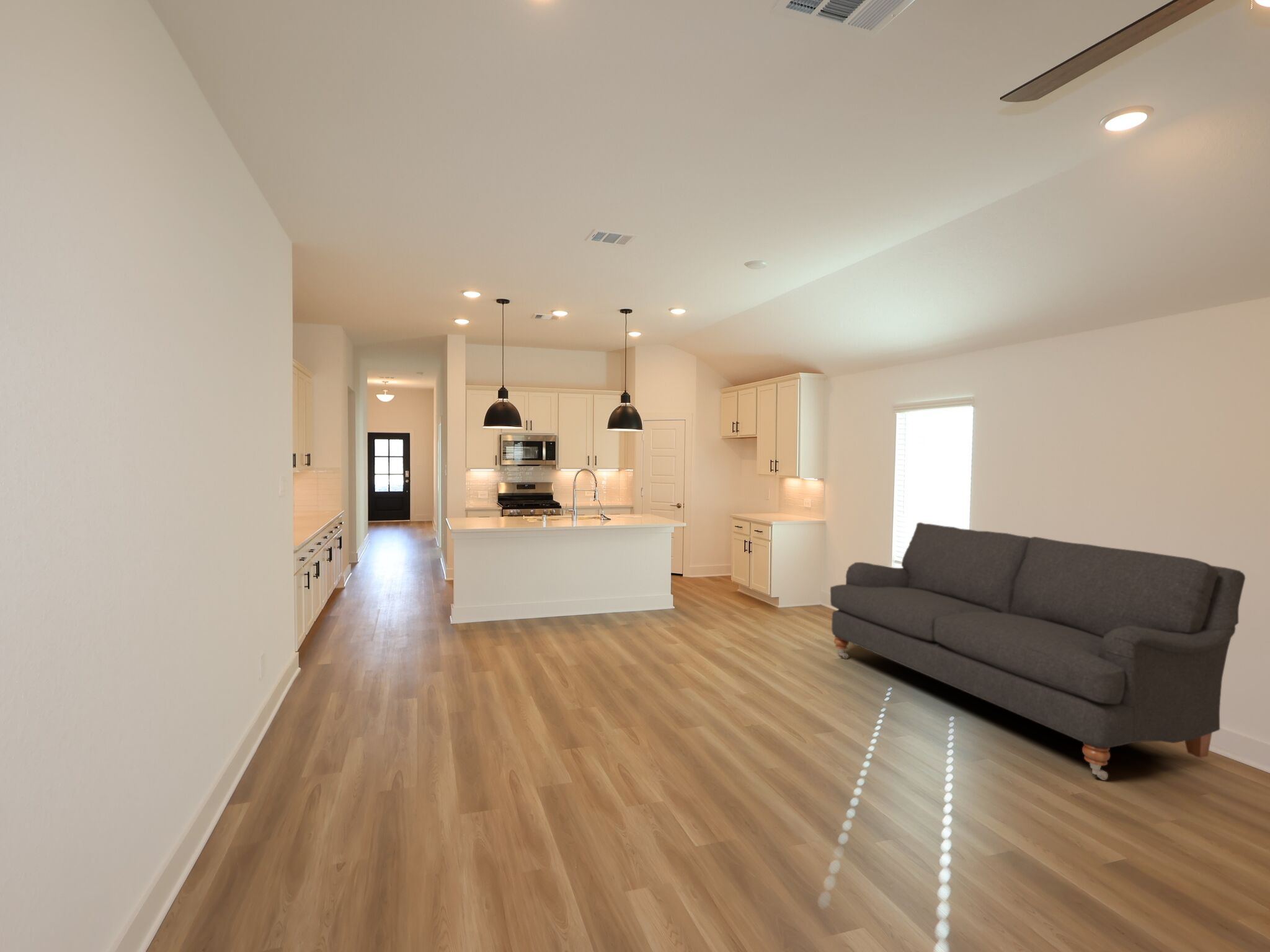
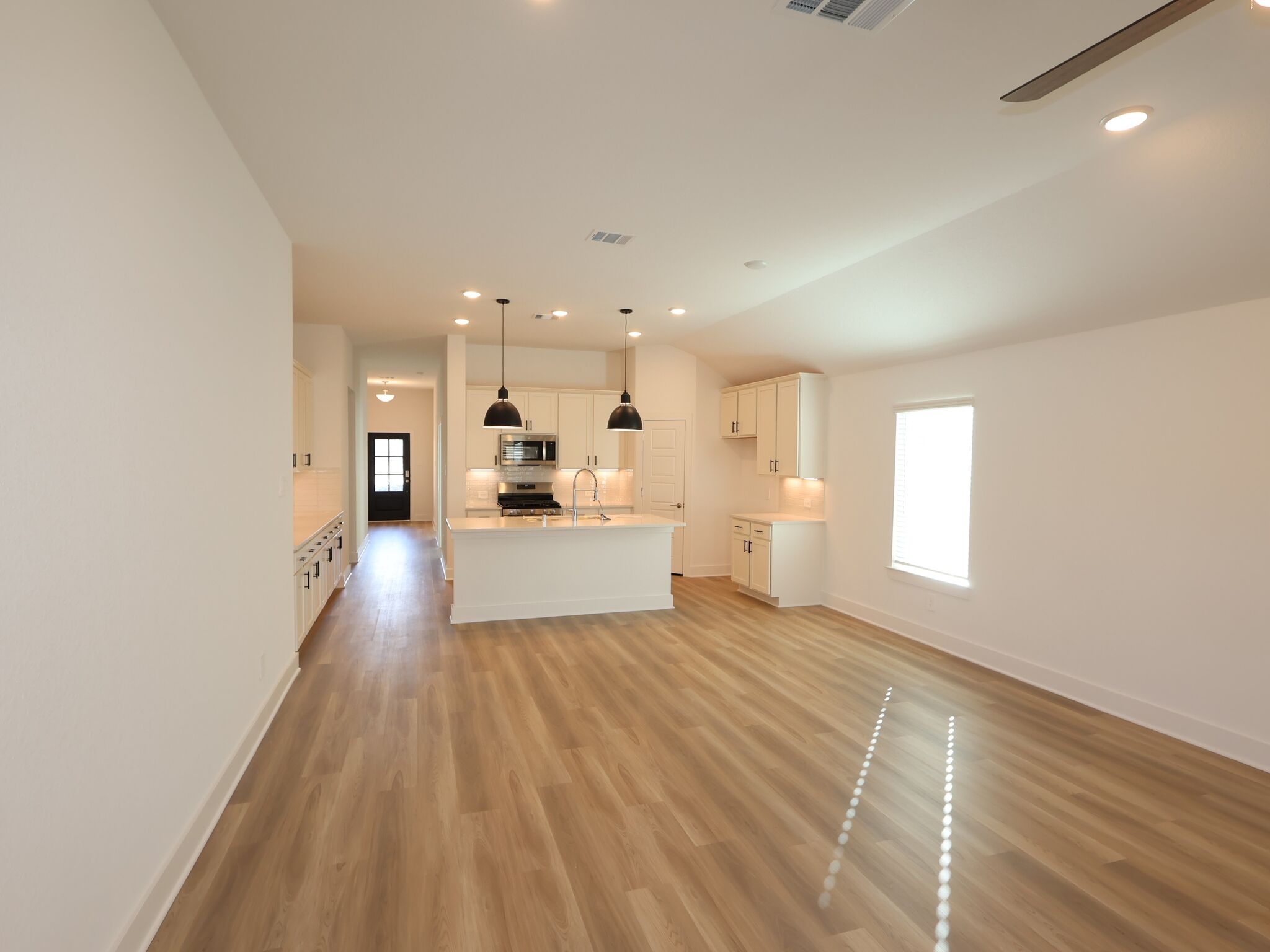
- sofa [830,522,1246,781]
